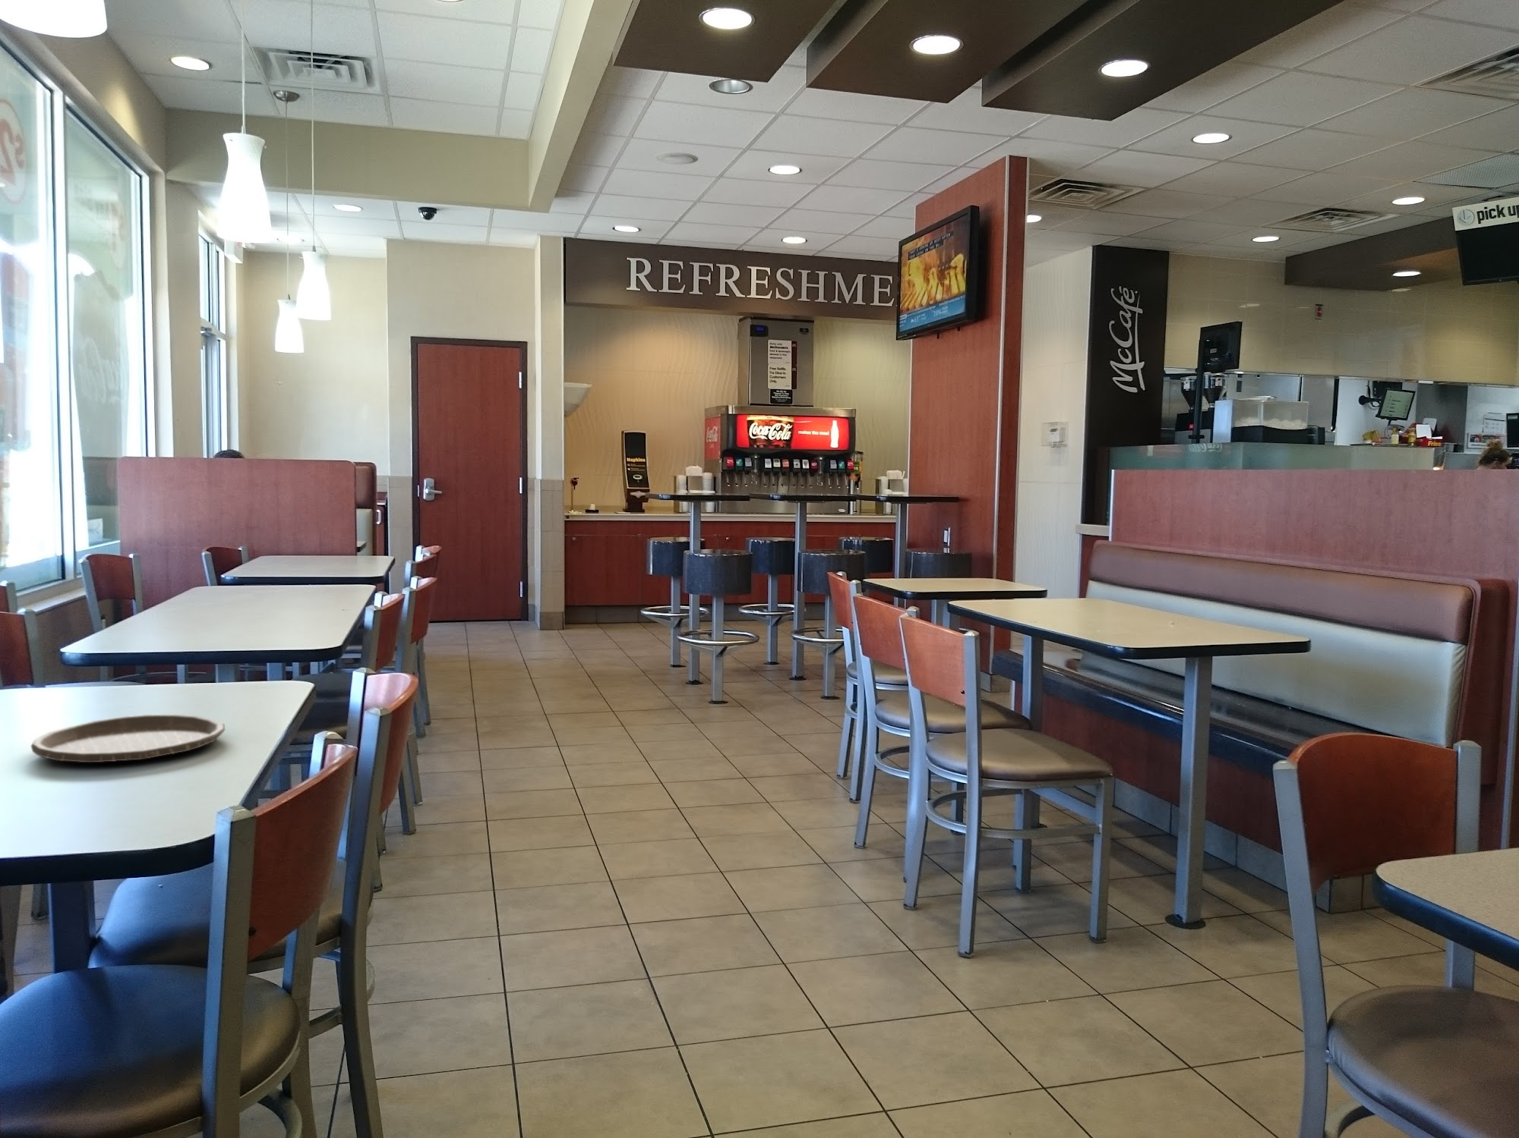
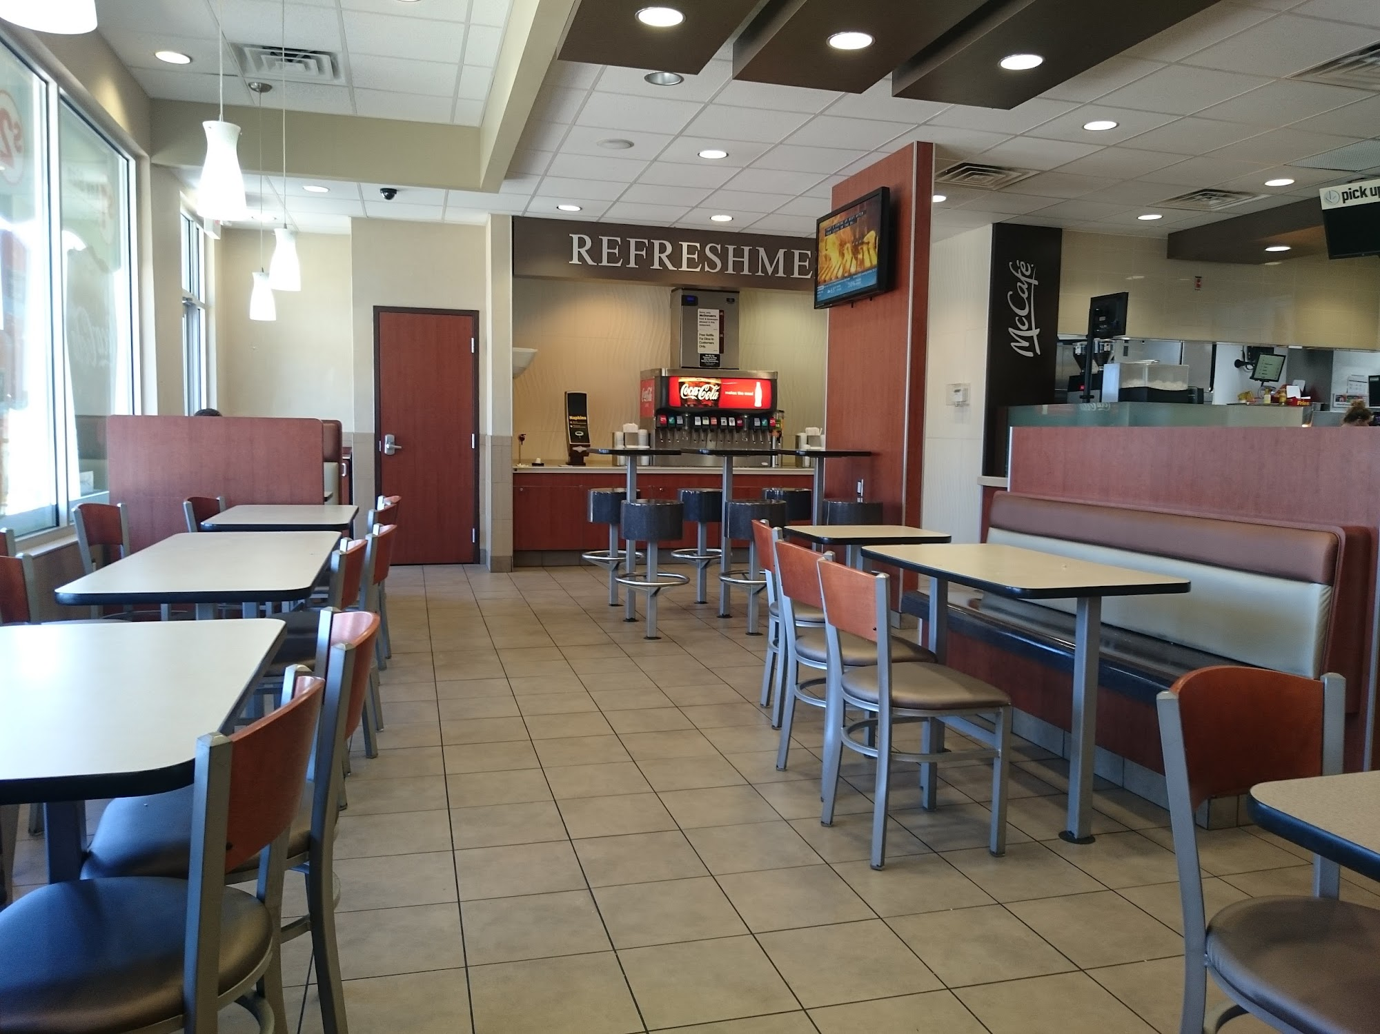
- plate [30,714,226,763]
